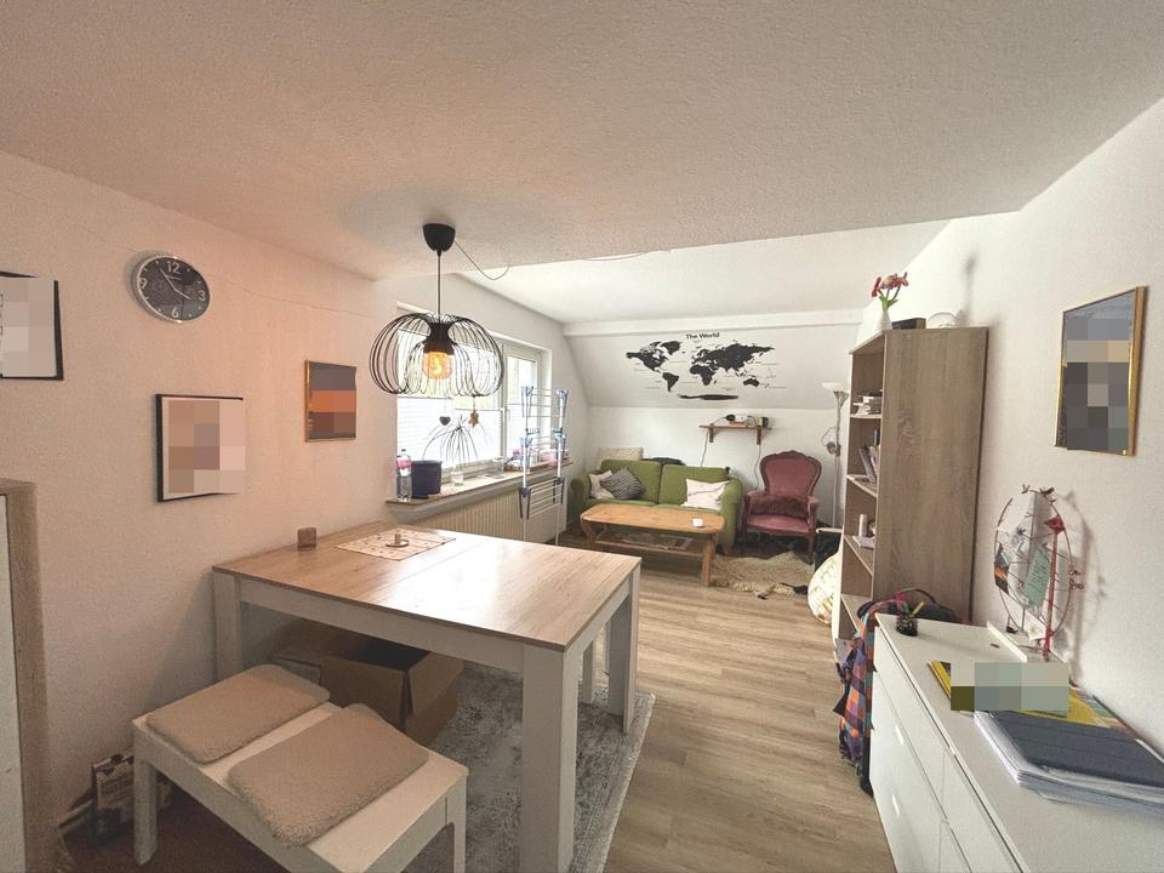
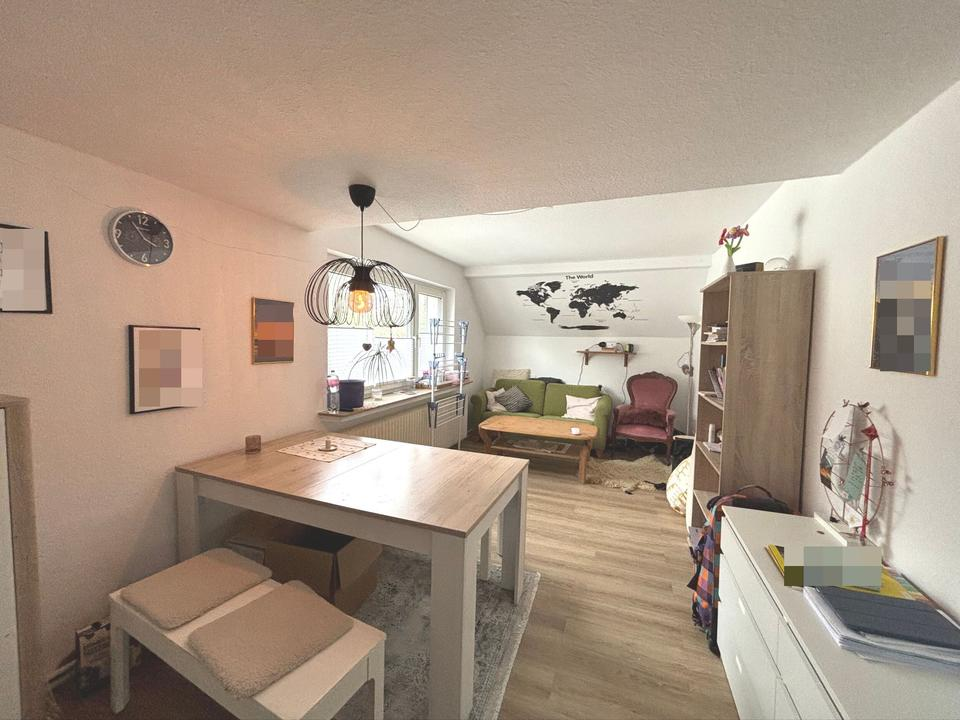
- pen holder [892,590,925,637]
